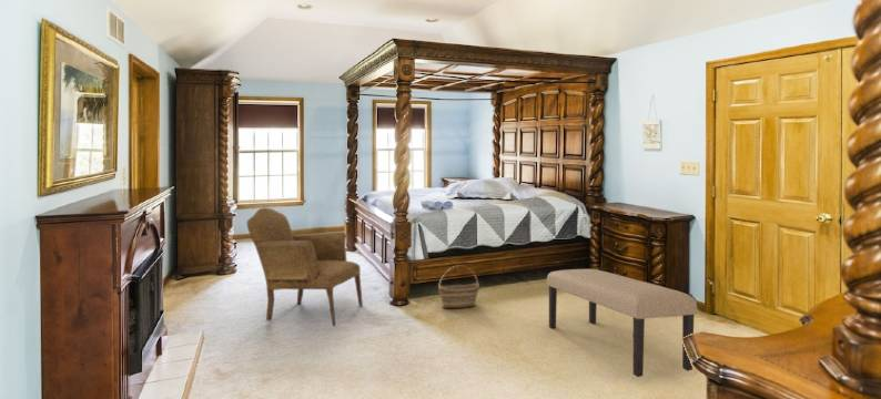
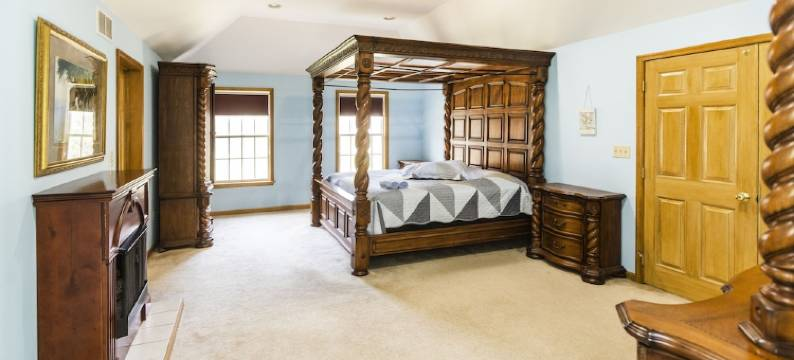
- bench [546,268,698,378]
- armchair [245,206,364,327]
- basket [437,264,480,309]
